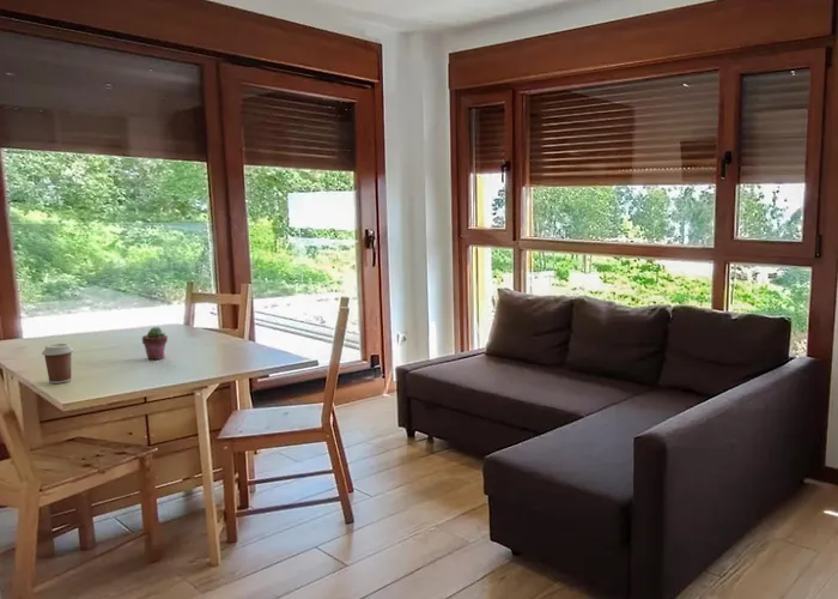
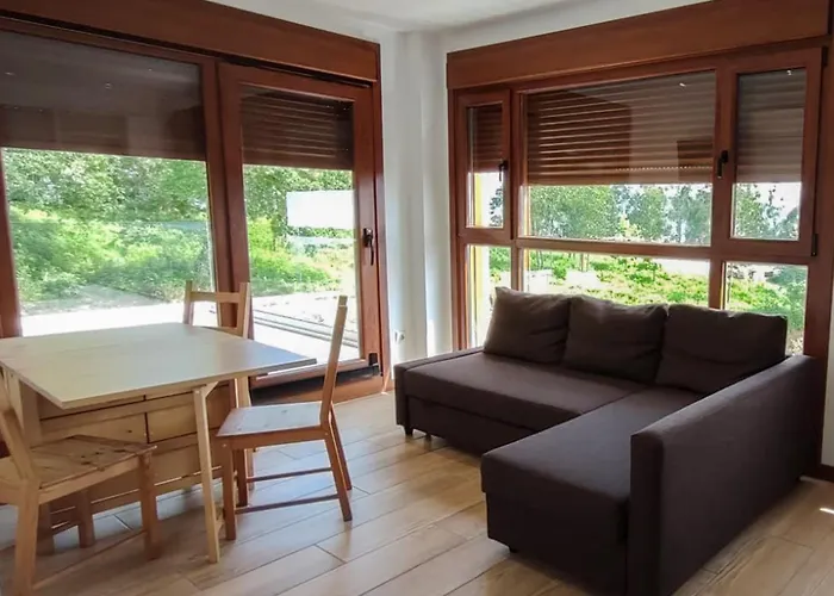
- potted succulent [141,326,169,361]
- coffee cup [41,343,74,385]
